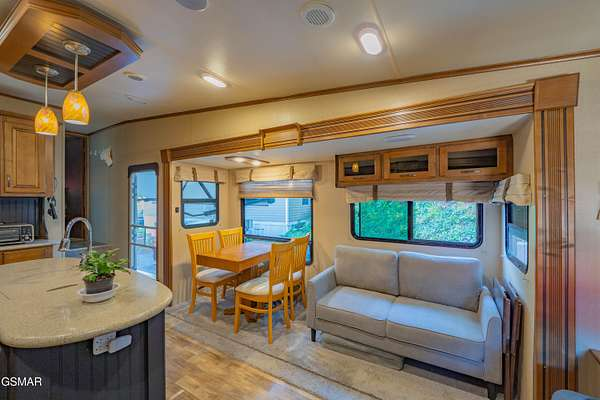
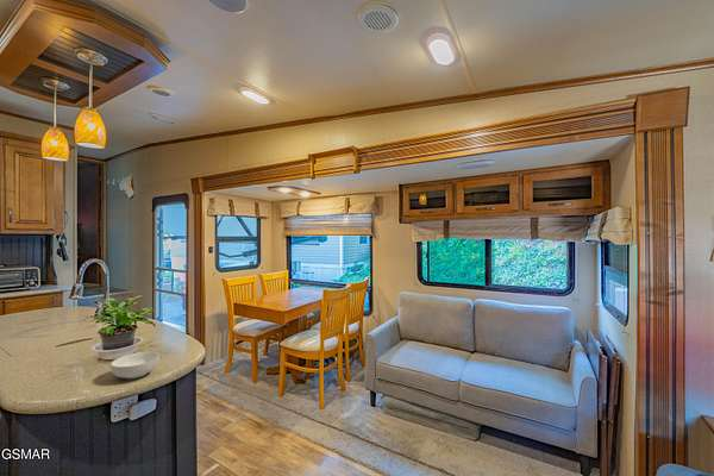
+ cereal bowl [109,350,161,380]
